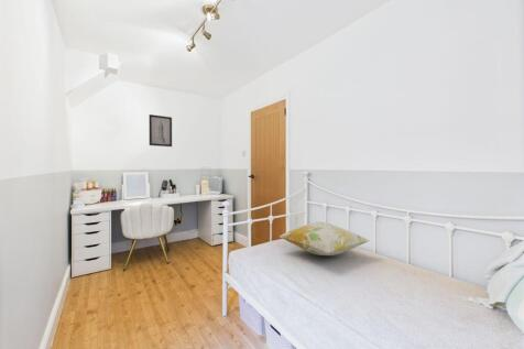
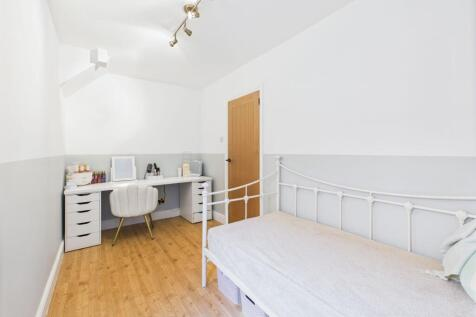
- decorative pillow [279,221,371,257]
- wall art [149,113,173,148]
